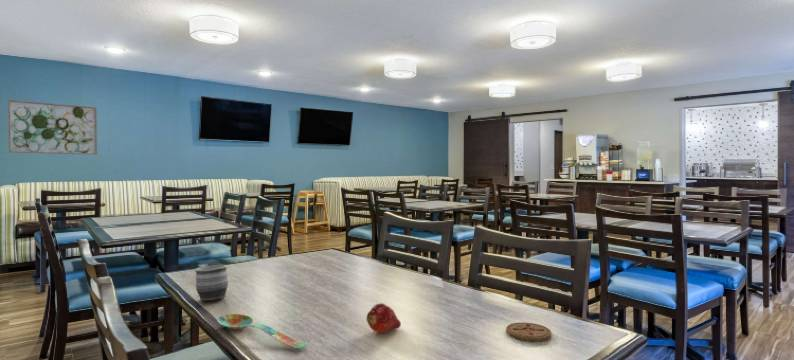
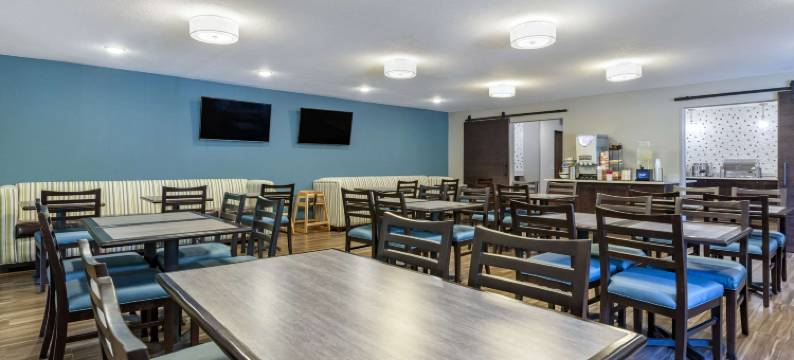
- mug [194,263,229,302]
- spoon [216,313,308,350]
- coaster [505,321,553,342]
- fruit [366,302,402,334]
- wall art [7,99,98,156]
